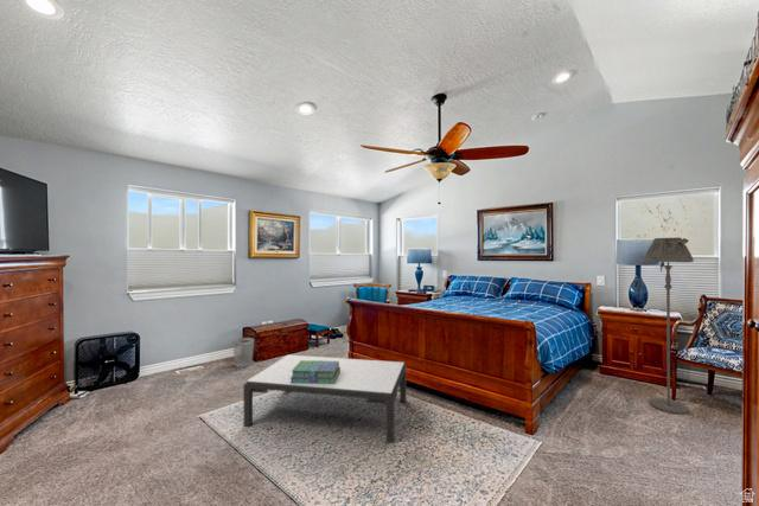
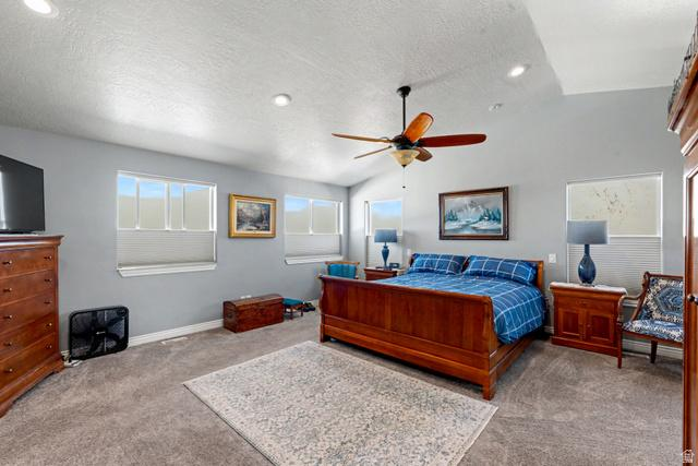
- wastebasket [231,337,255,369]
- coffee table [242,354,407,444]
- stack of books [291,360,340,384]
- floor lamp [643,237,695,415]
